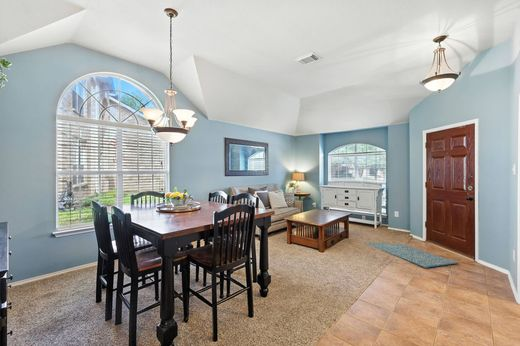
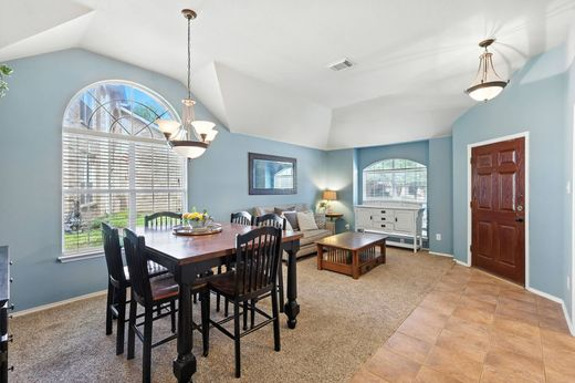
- rug [363,241,459,269]
